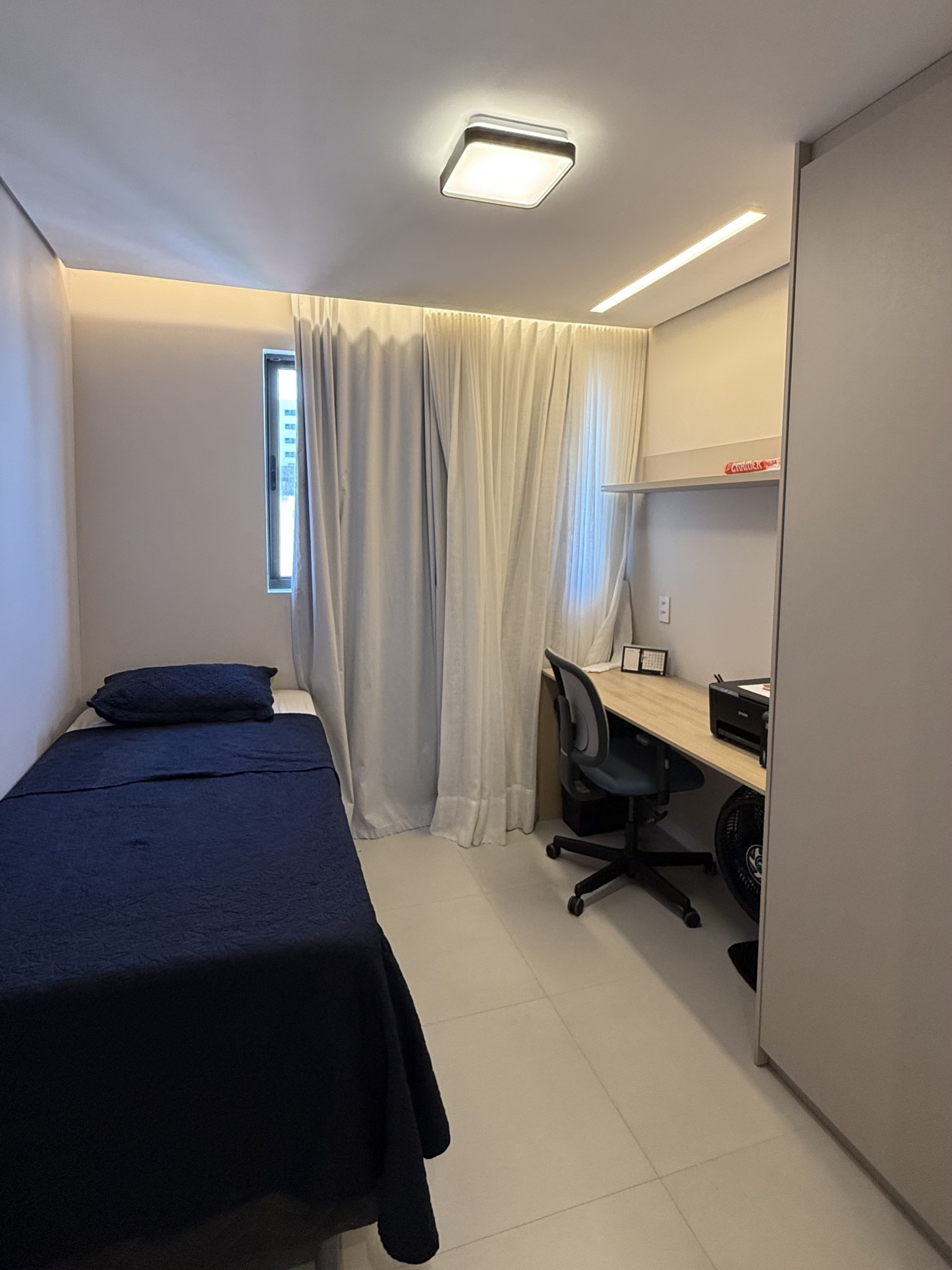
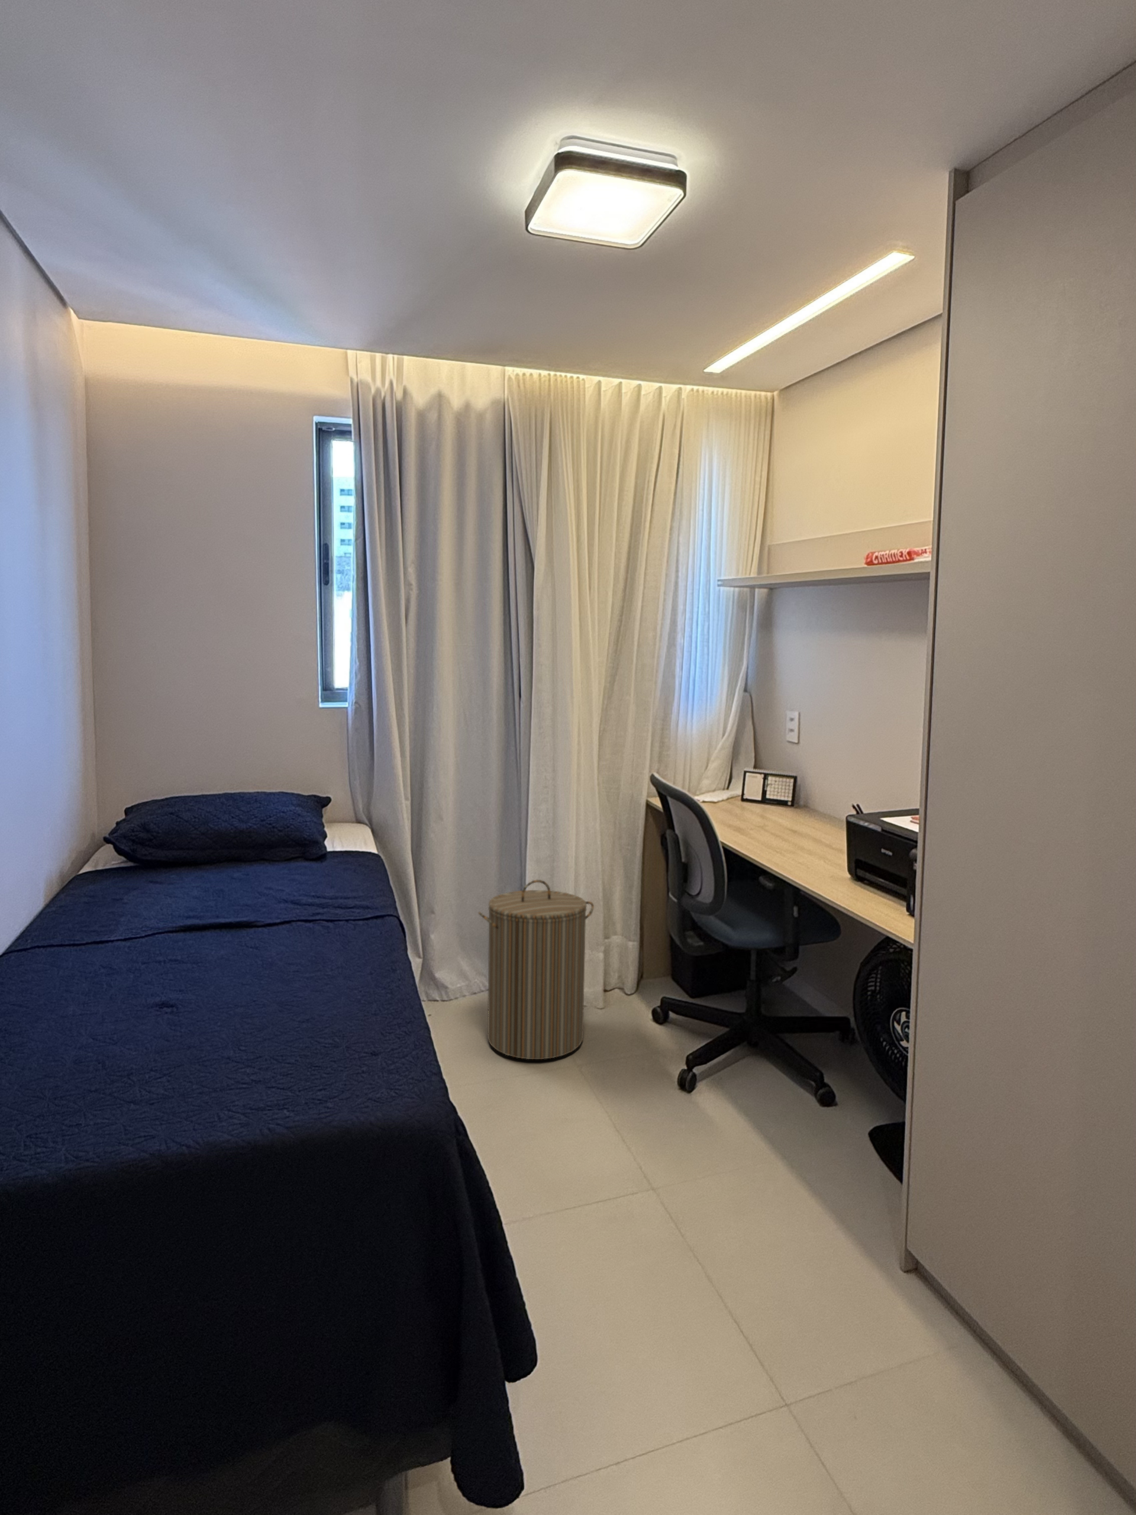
+ laundry hamper [477,879,594,1060]
